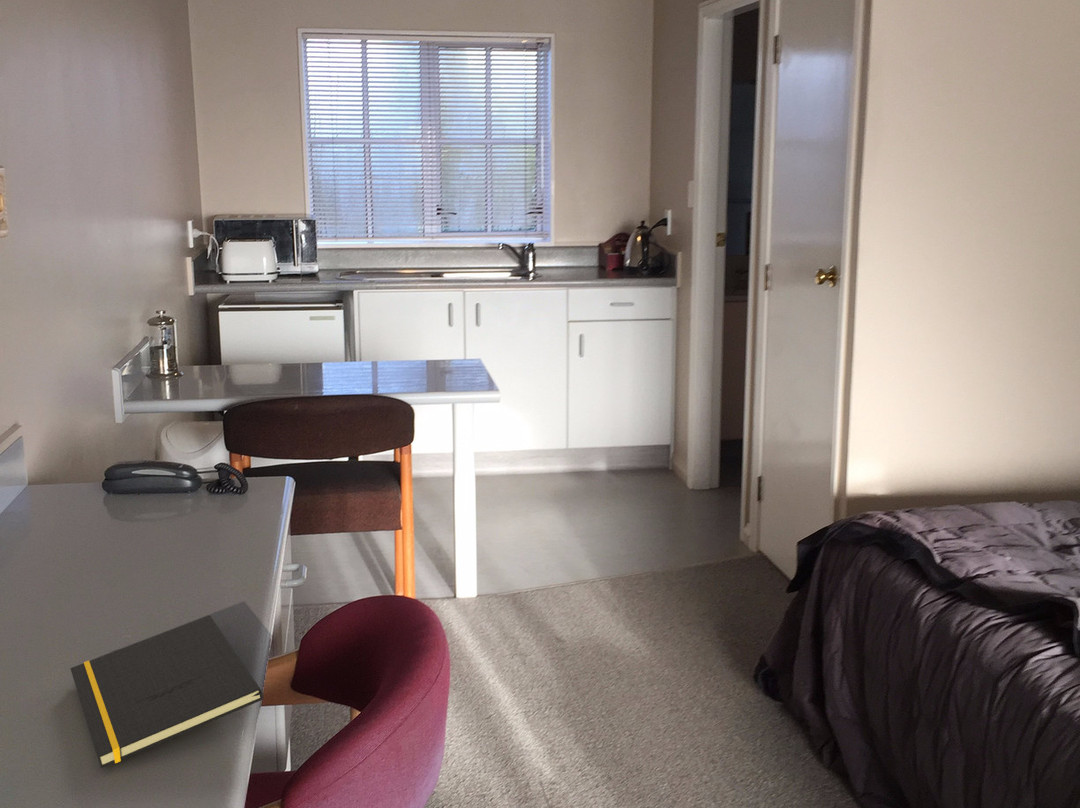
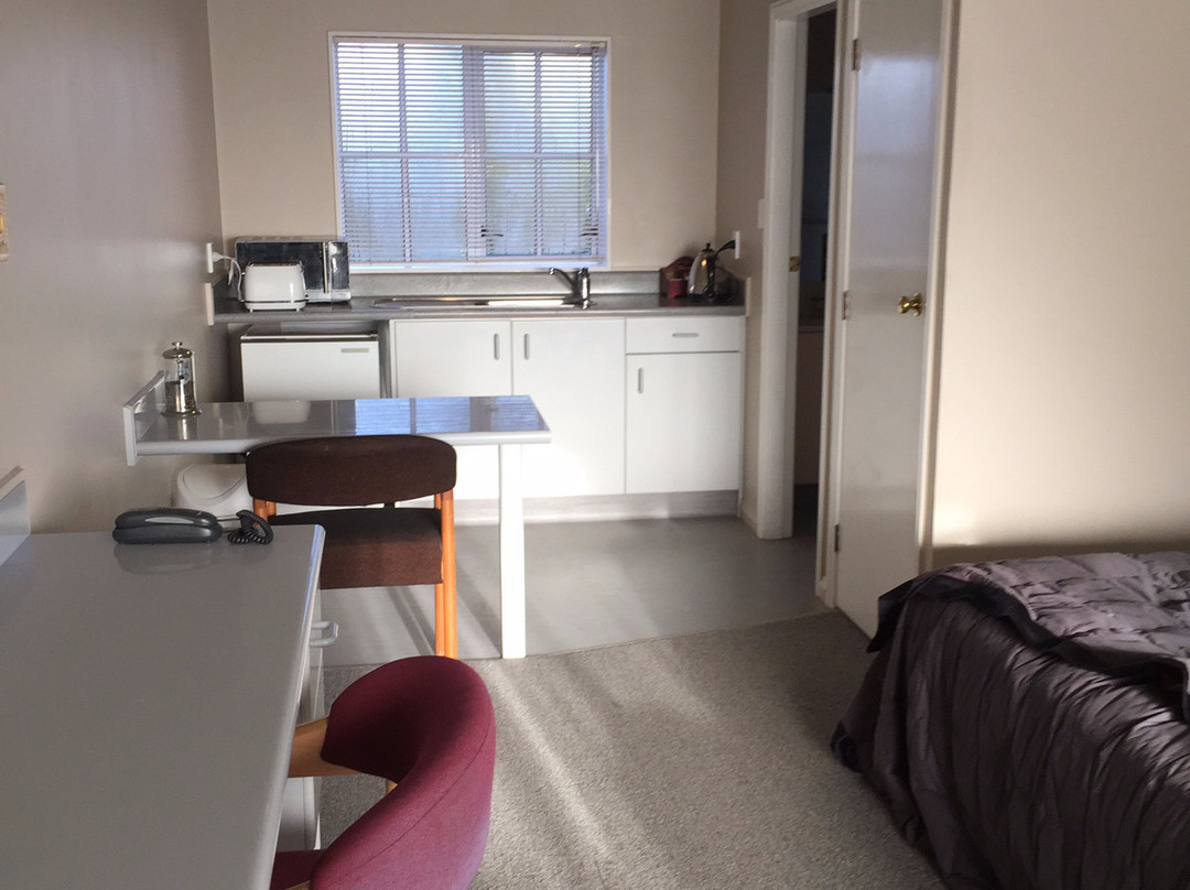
- notepad [69,614,264,769]
